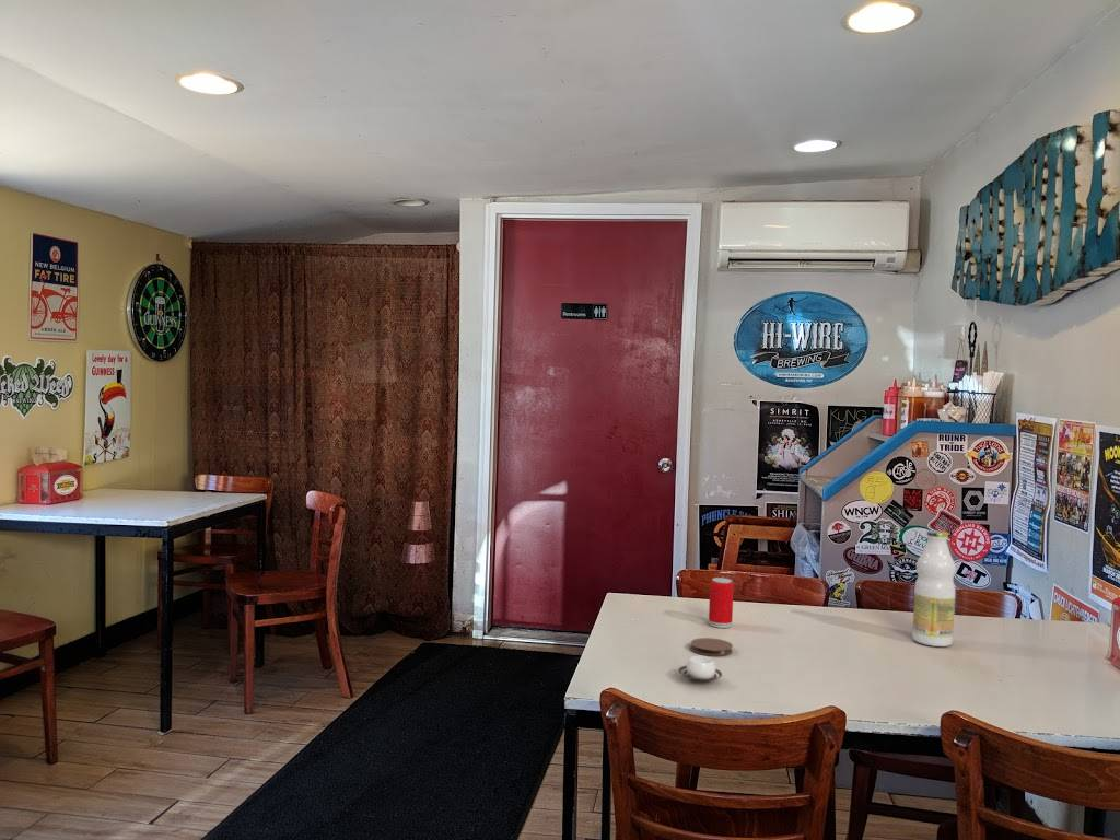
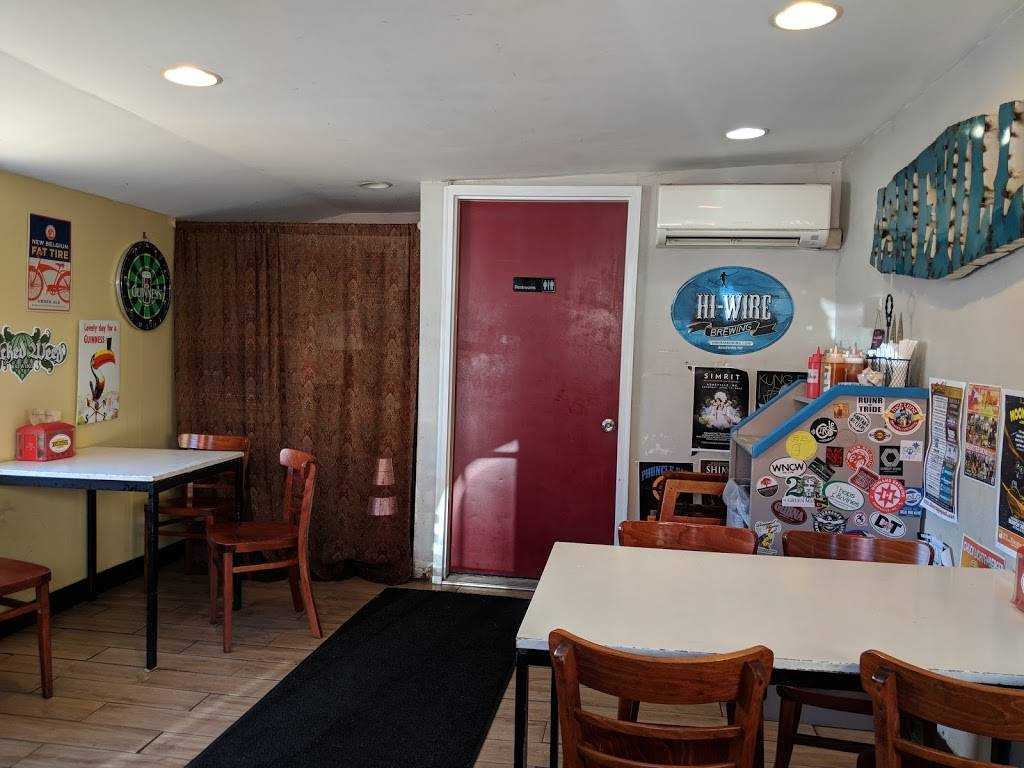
- coaster [689,637,734,657]
- beverage can [708,576,735,629]
- cup [677,655,723,682]
- bottle [911,529,957,648]
